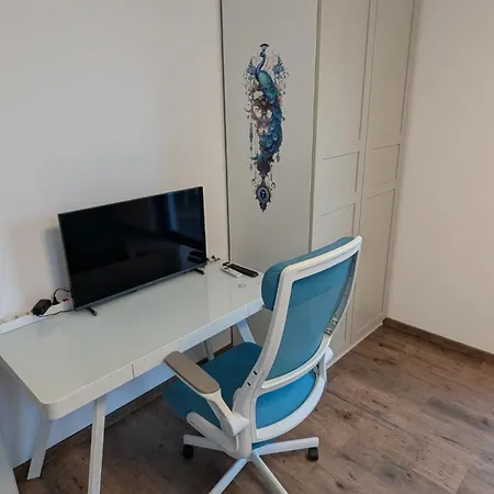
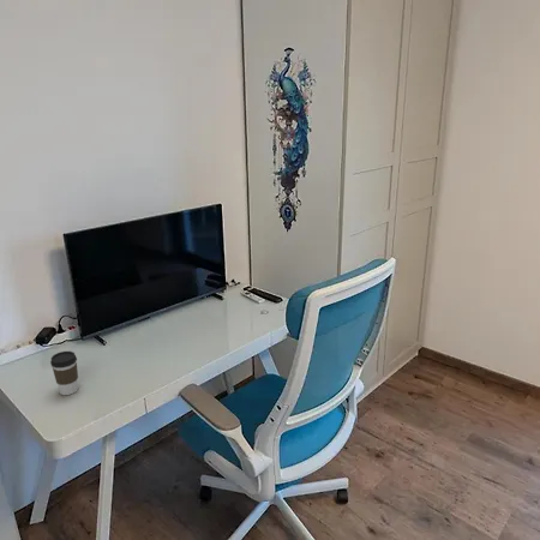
+ coffee cup [49,350,79,396]
